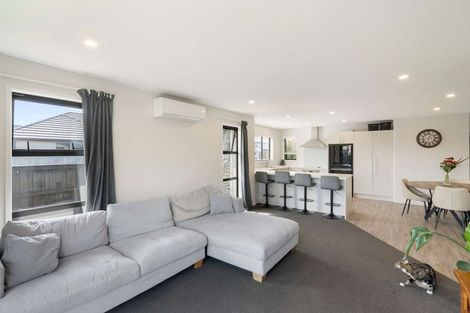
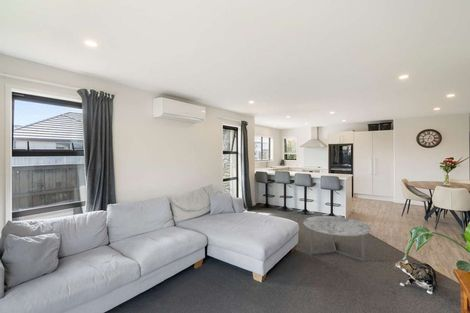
+ coffee table [302,215,372,262]
